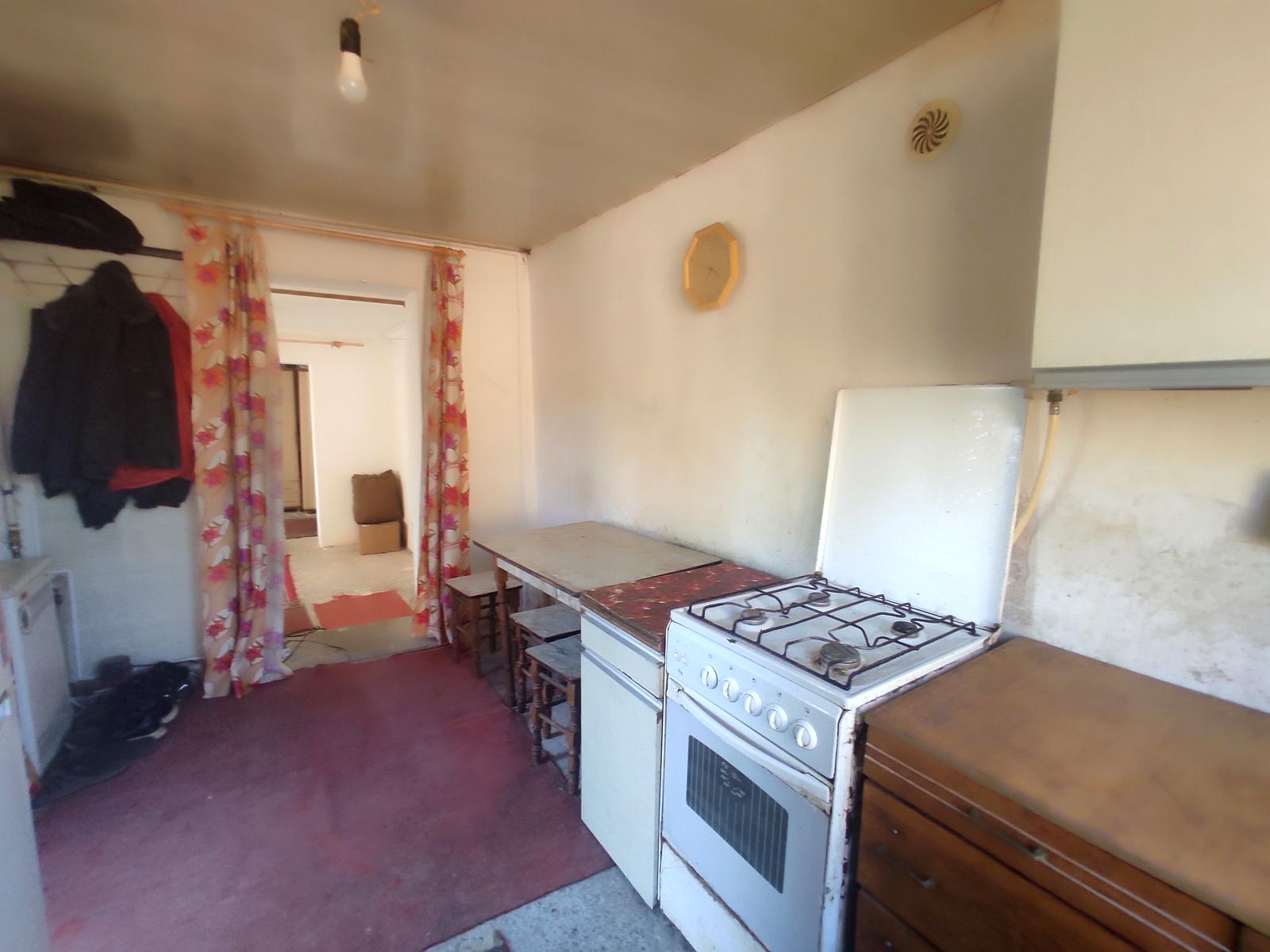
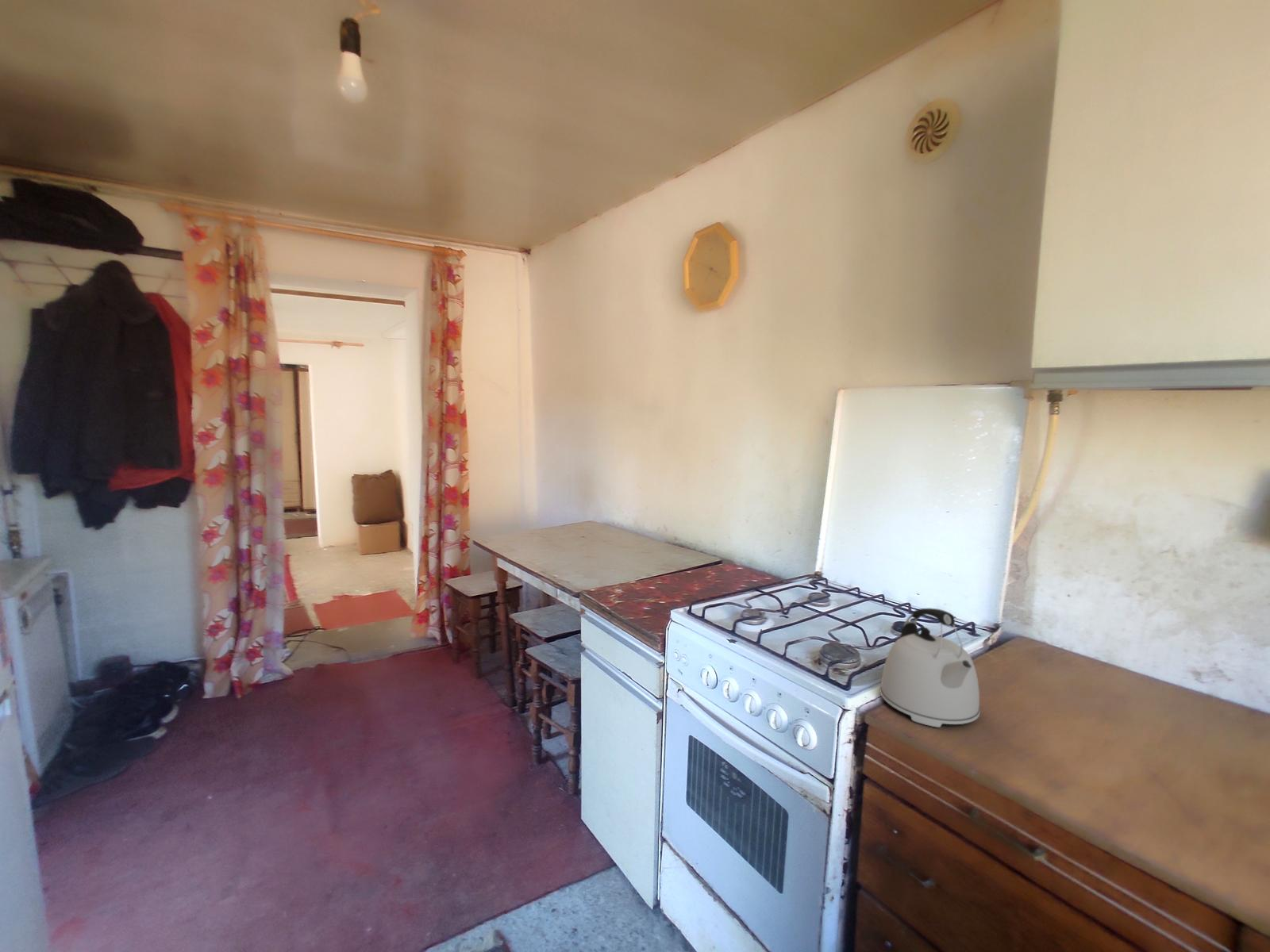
+ kettle [879,608,981,728]
